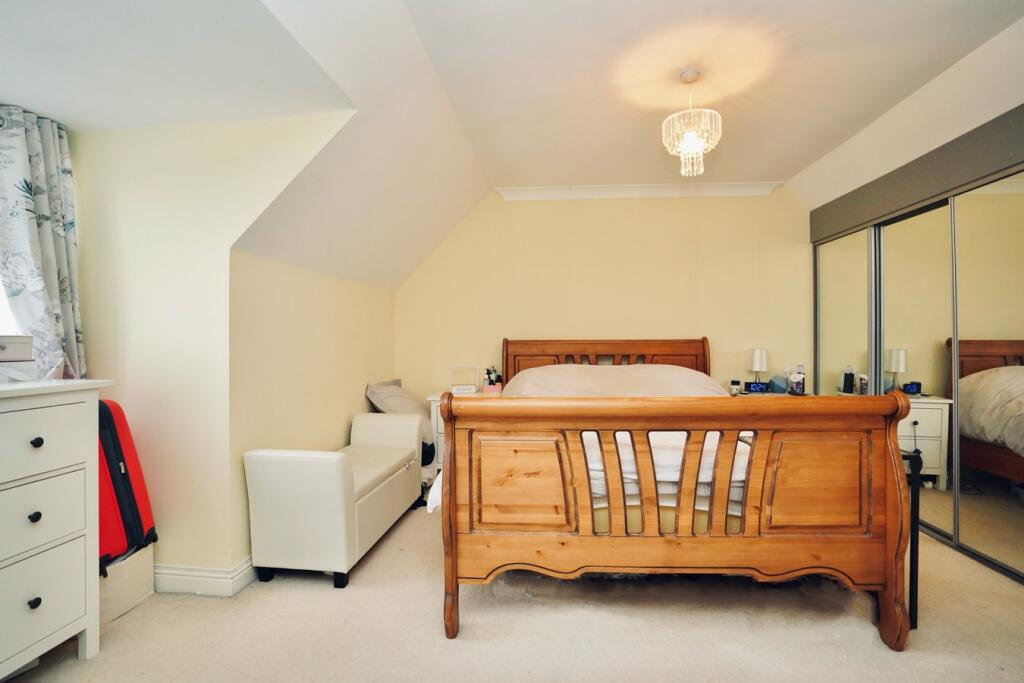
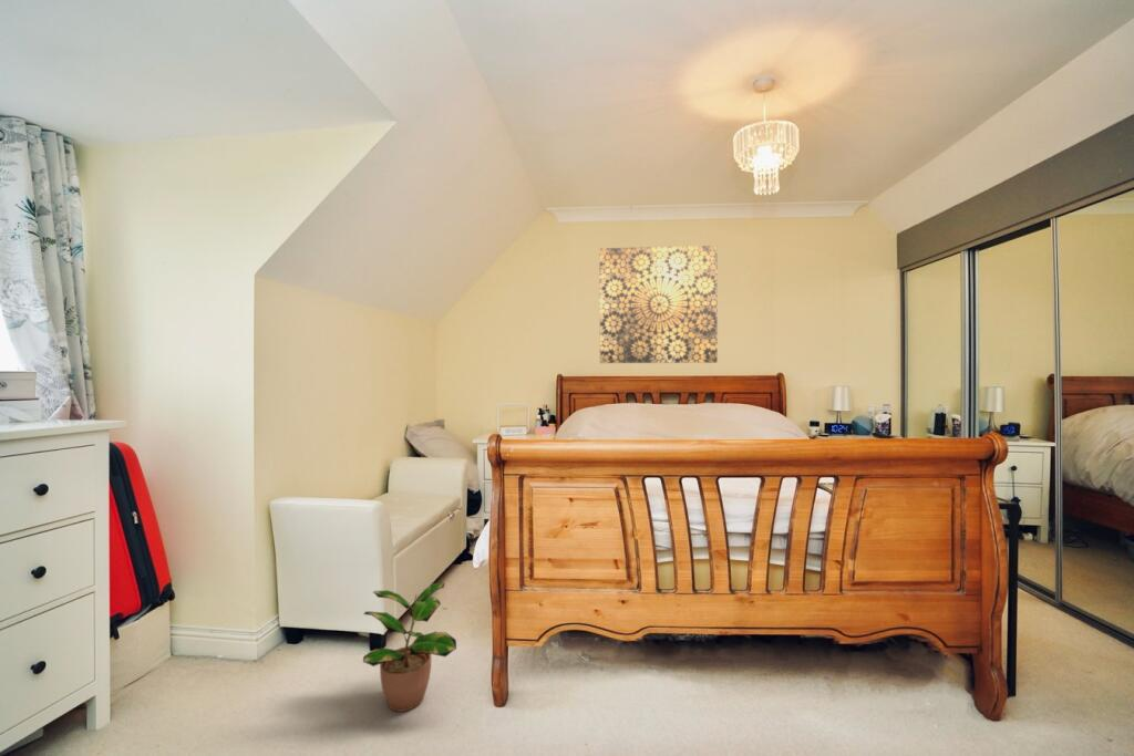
+ potted plant [362,582,457,713]
+ wall art [599,245,719,364]
